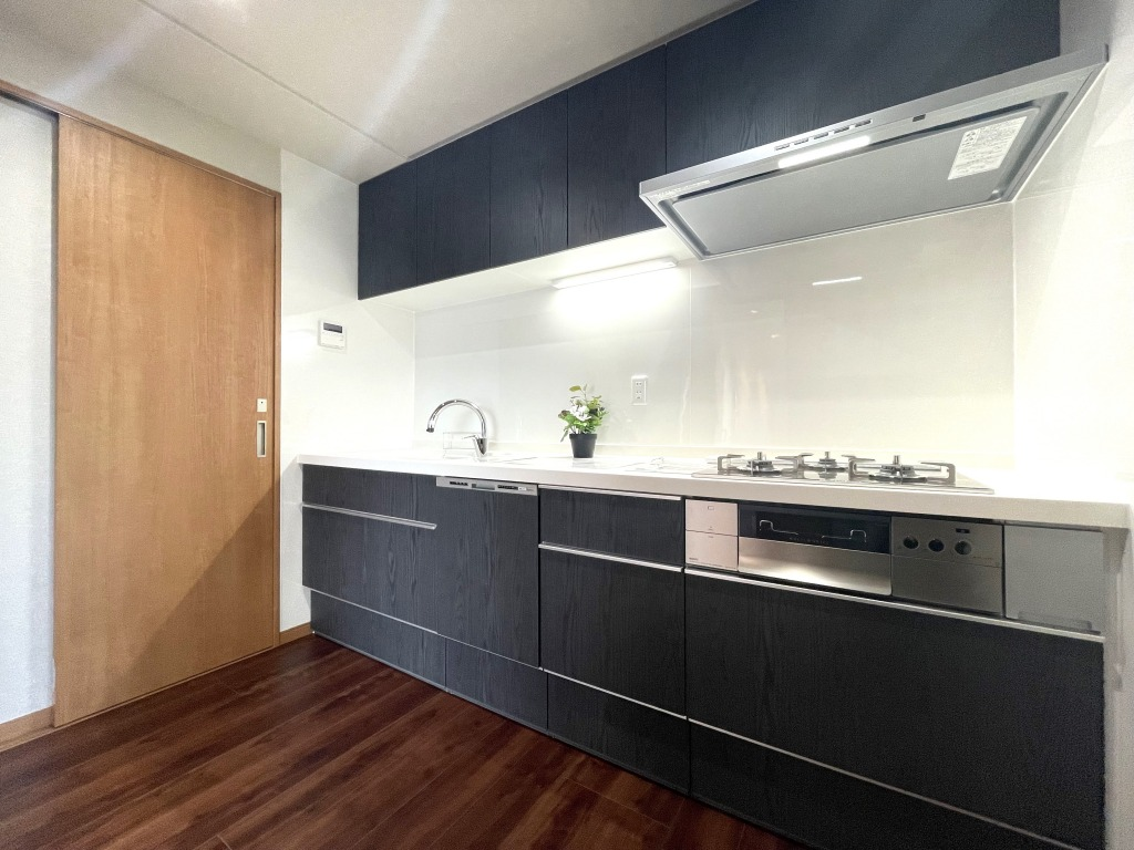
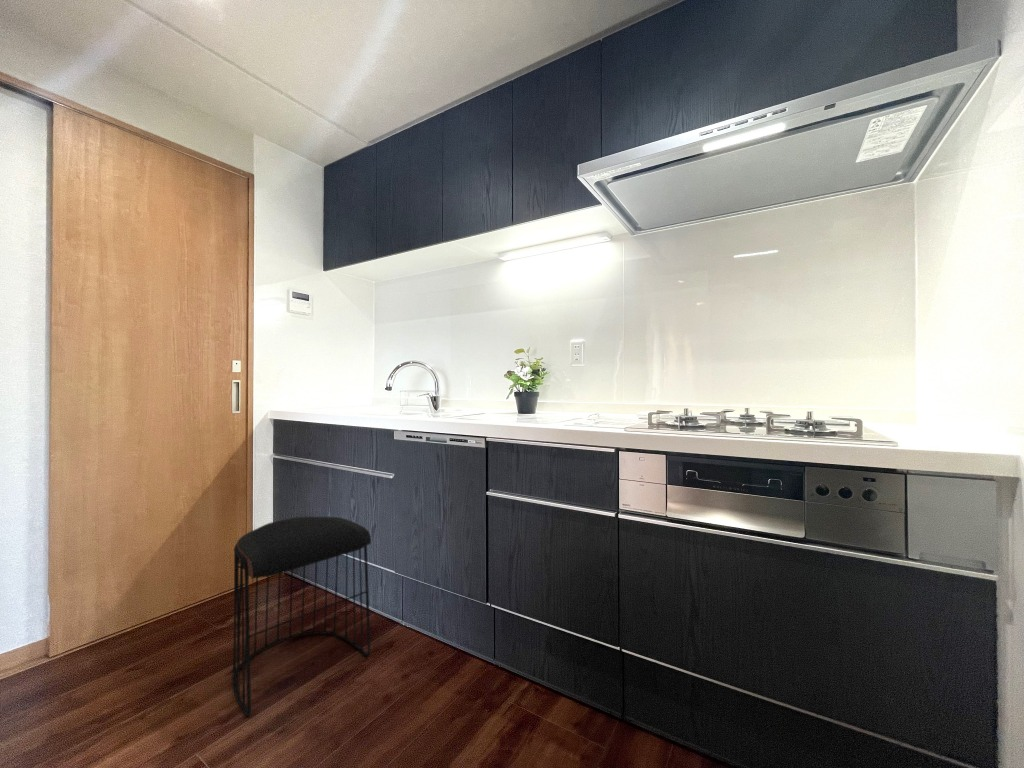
+ stool [231,516,372,717]
